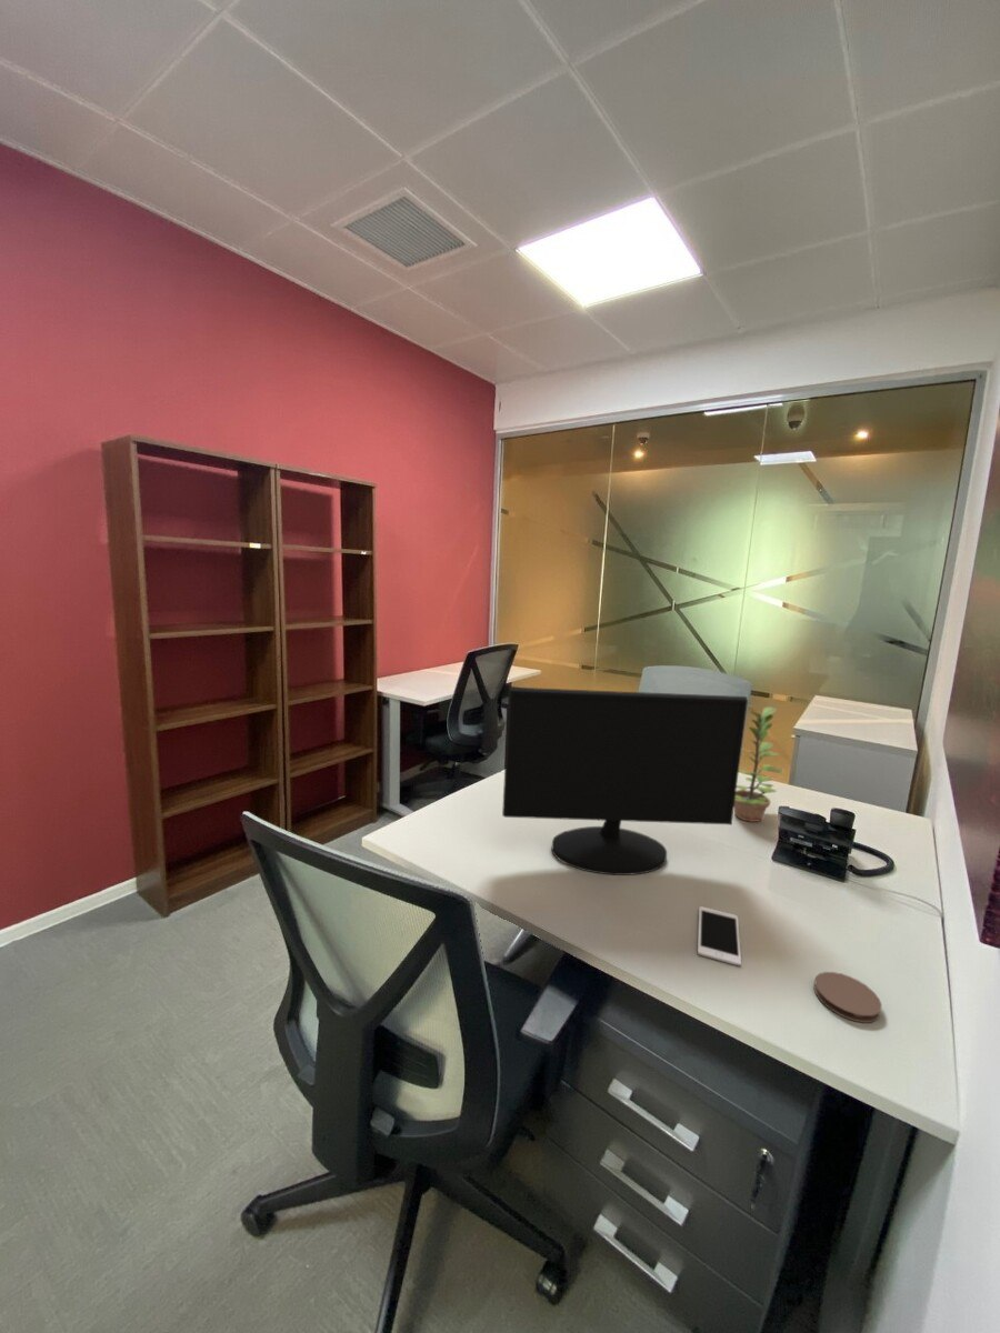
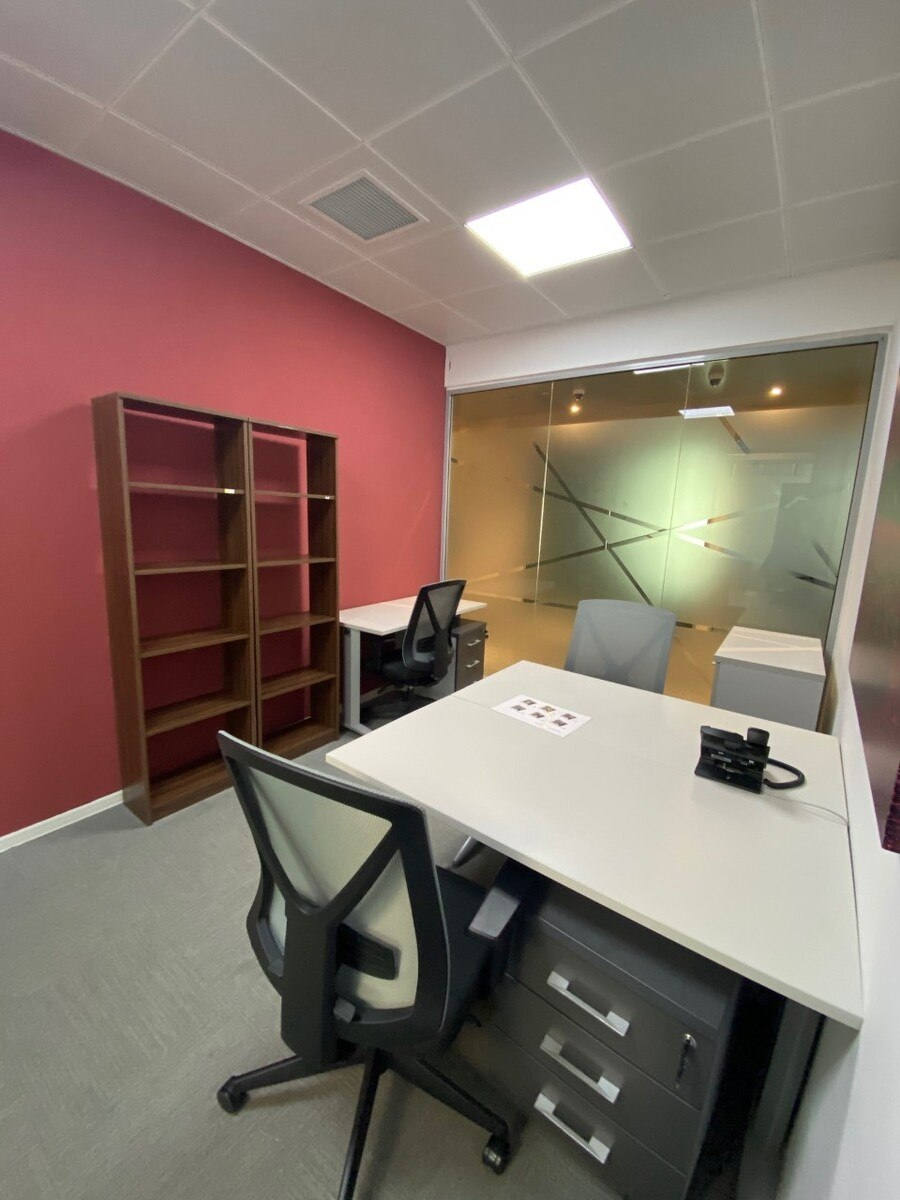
- computer monitor [501,686,749,876]
- coaster [812,971,883,1024]
- plant [733,705,786,823]
- cell phone [697,905,742,966]
